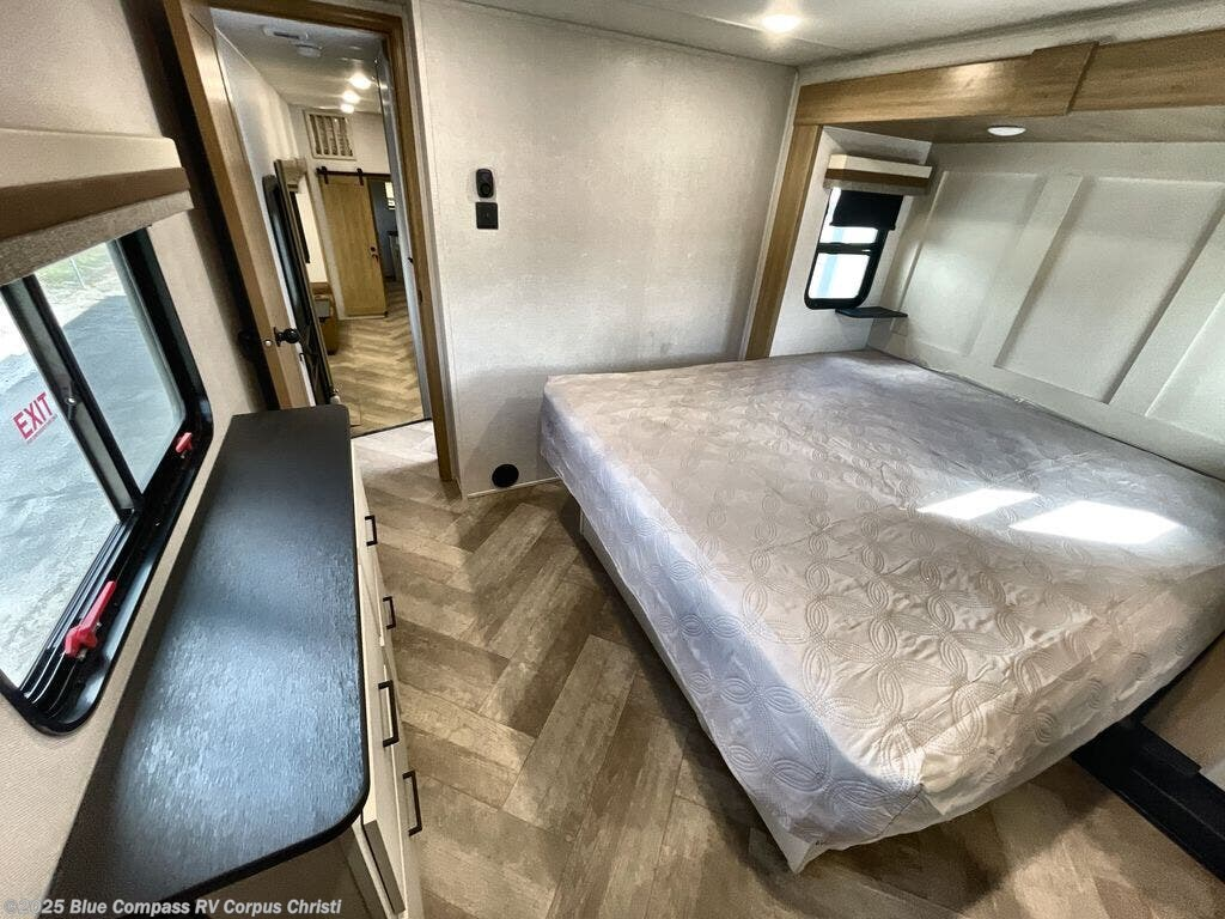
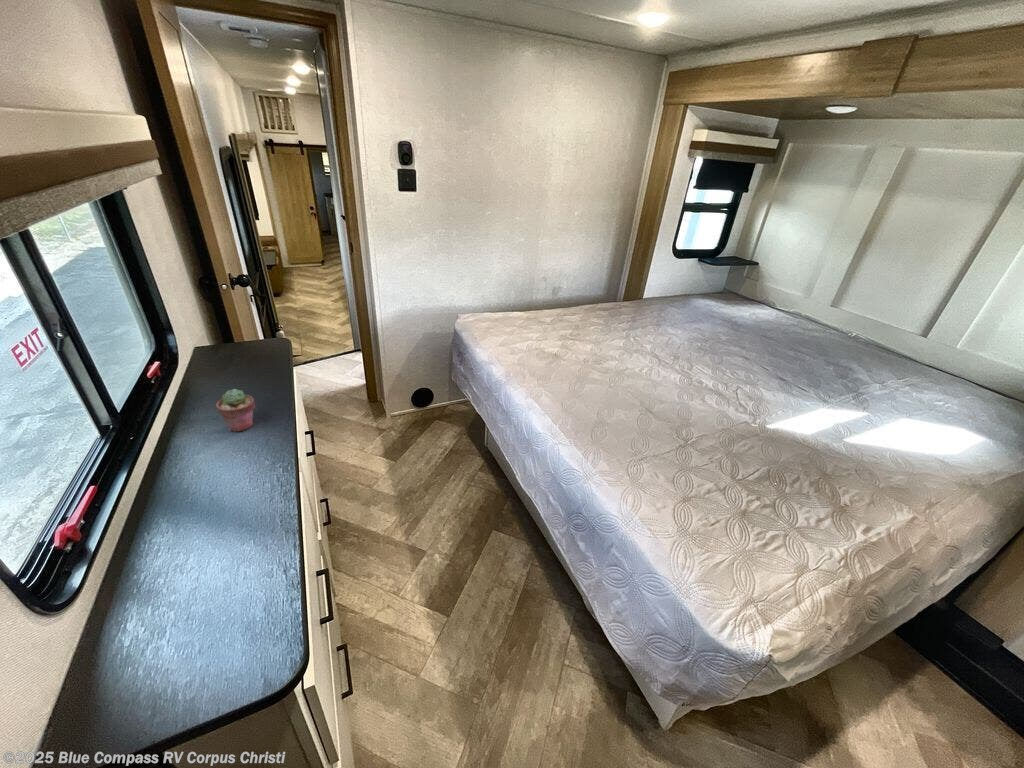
+ potted succulent [215,388,256,433]
